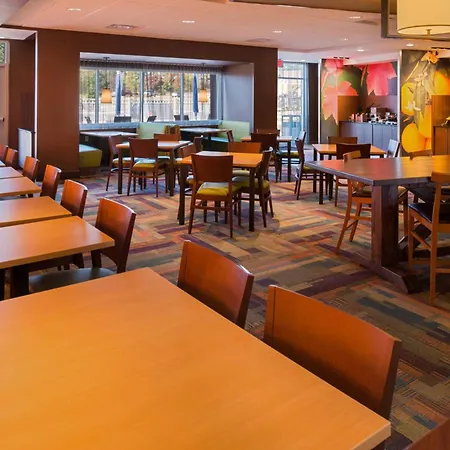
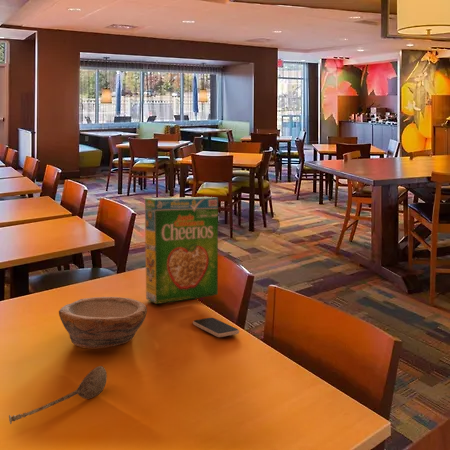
+ cereal box [144,196,219,305]
+ smartphone [192,317,240,338]
+ bowl [58,296,148,350]
+ soupspoon [8,365,108,425]
